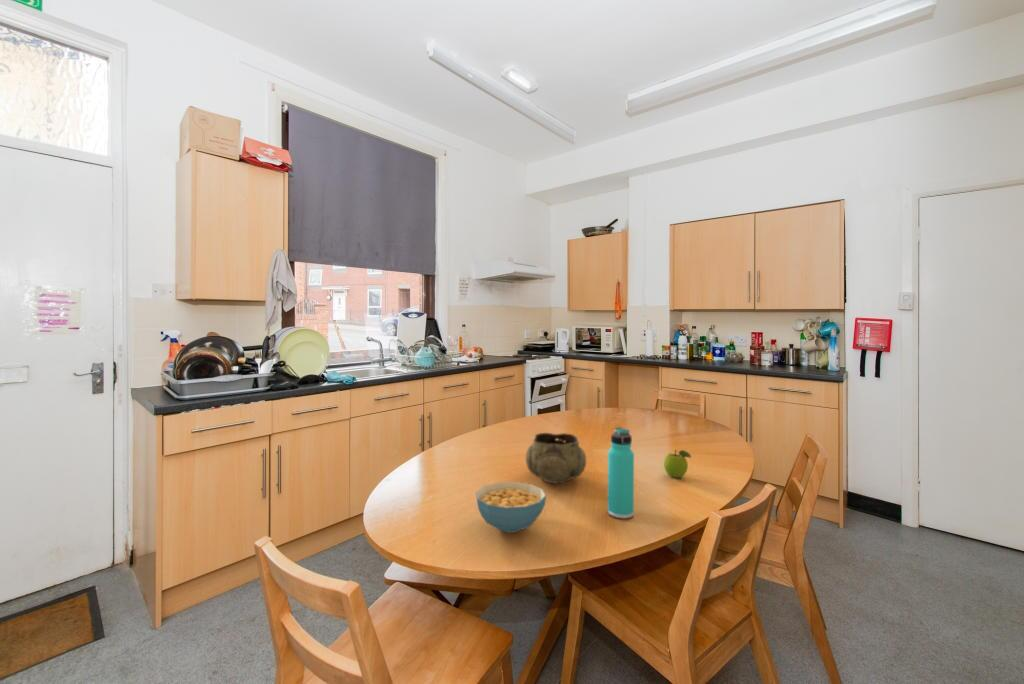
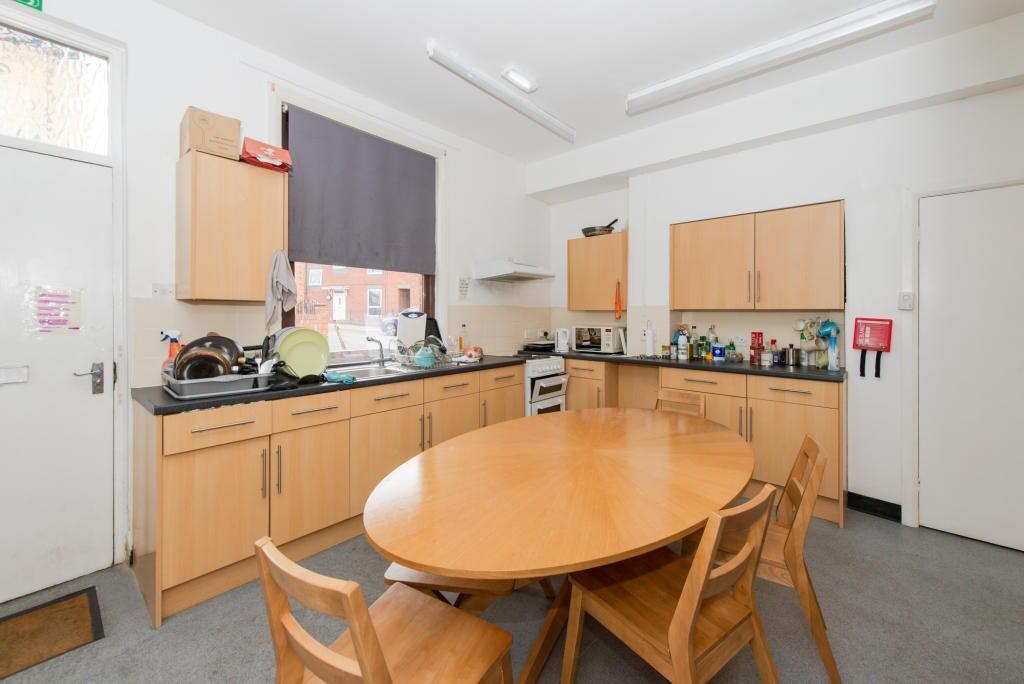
- cereal bowl [475,481,547,534]
- thermos bottle [607,426,635,520]
- fruit [663,449,692,479]
- decorative bowl [525,432,587,485]
